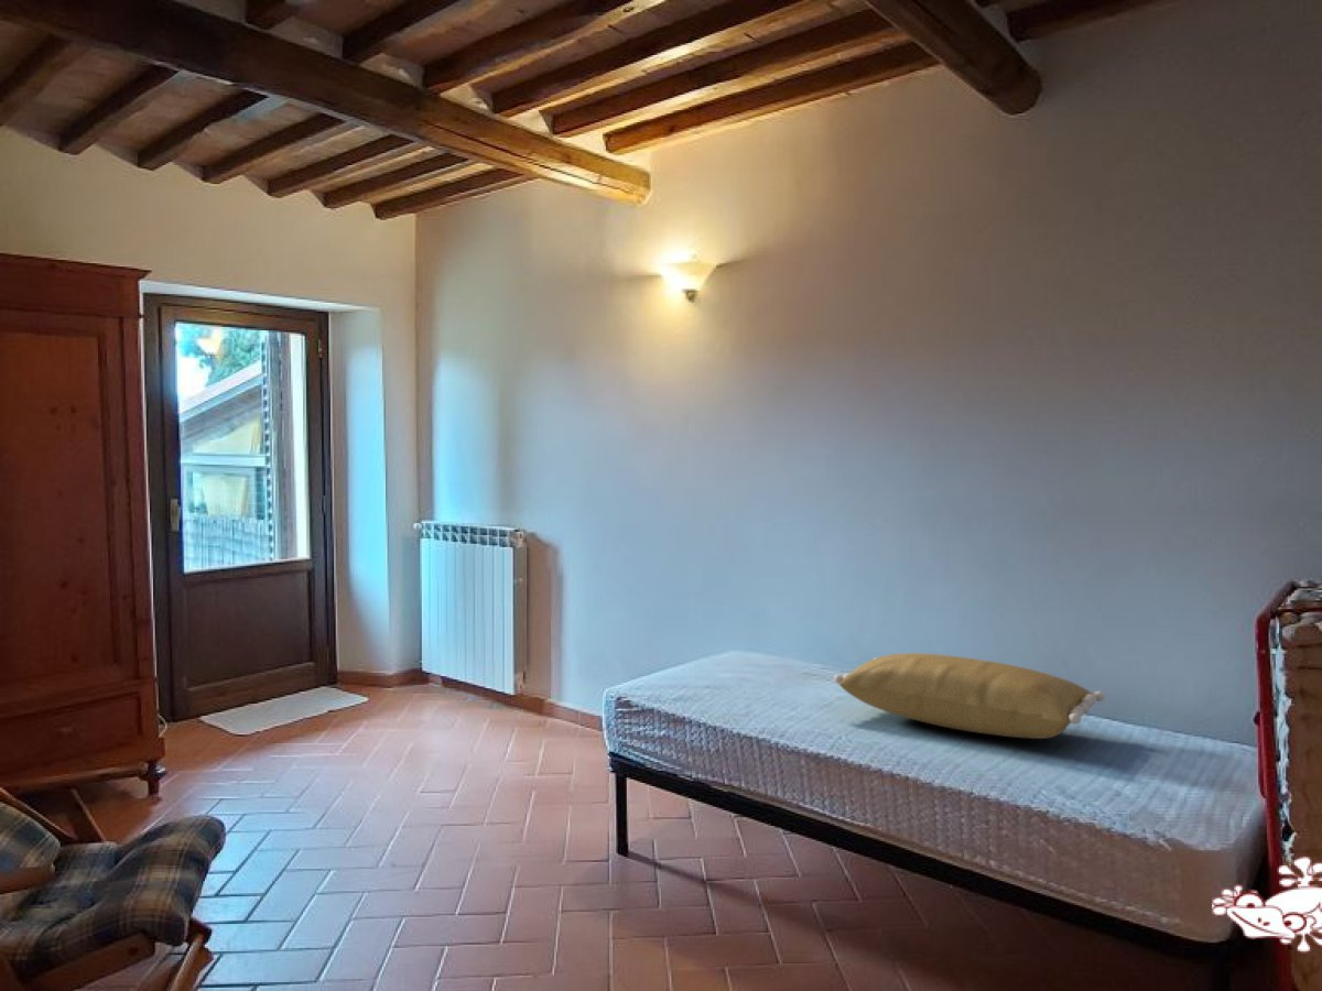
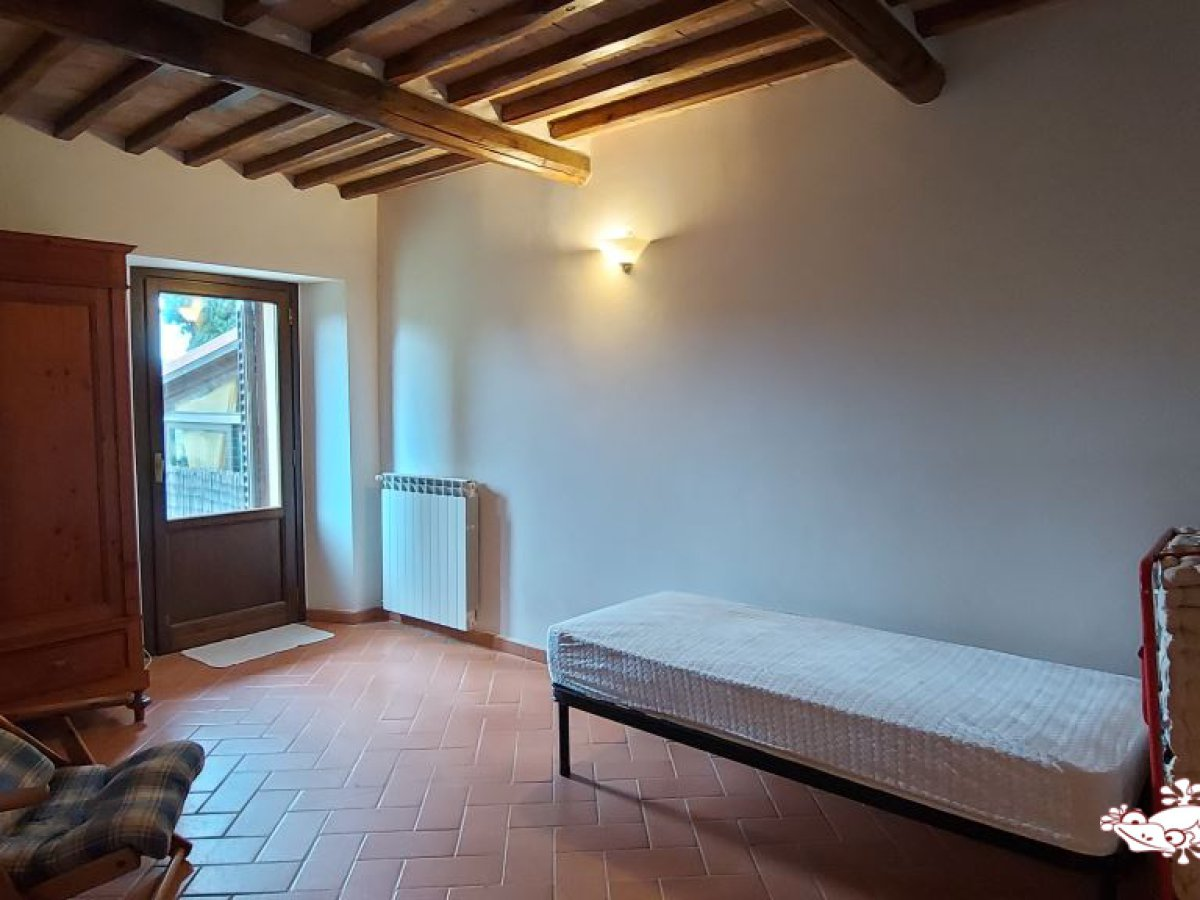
- pillow [833,652,1106,740]
